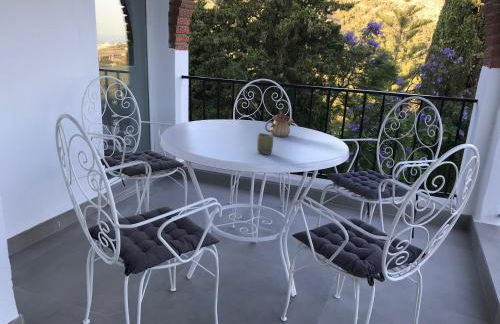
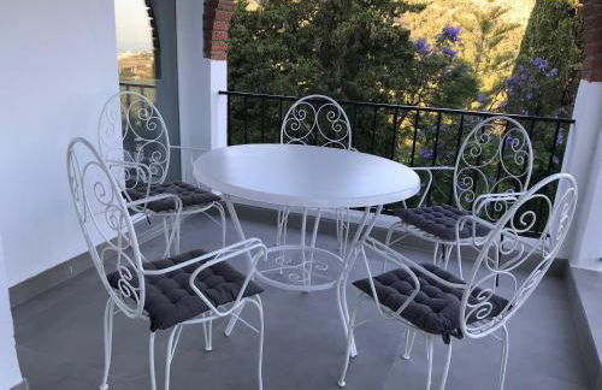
- cup [256,132,274,156]
- teapot [264,110,295,138]
